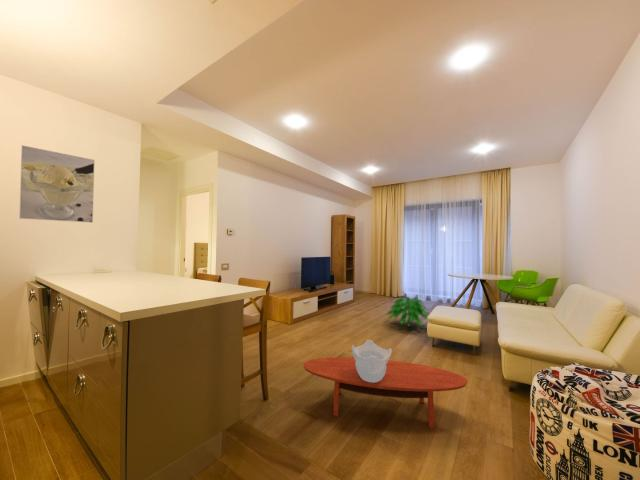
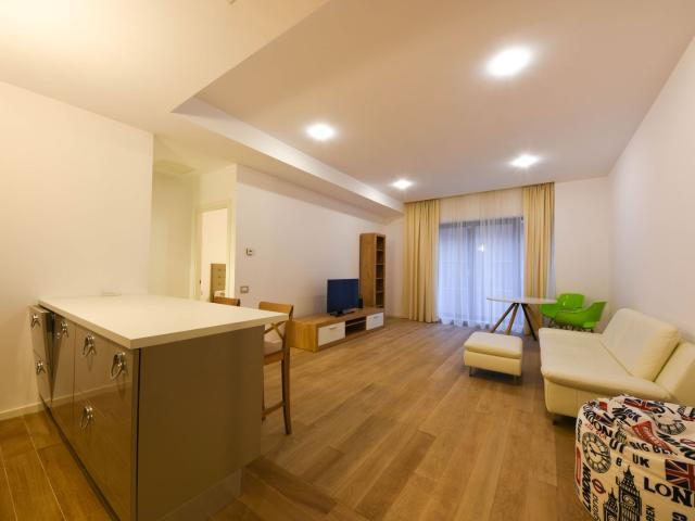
- coffee table [302,356,469,429]
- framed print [18,144,96,224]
- indoor plant [385,296,430,328]
- decorative bowl [350,339,393,383]
